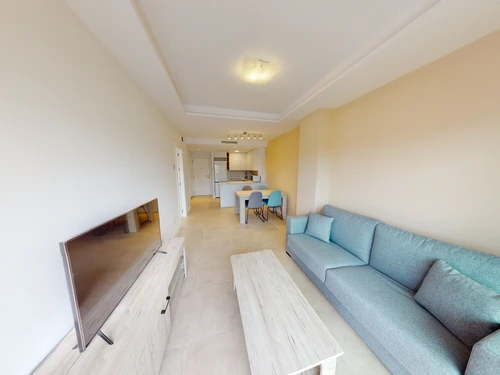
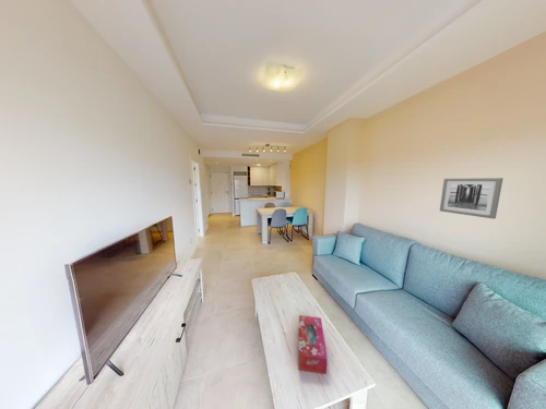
+ wall art [439,177,505,220]
+ tissue box [297,314,329,375]
